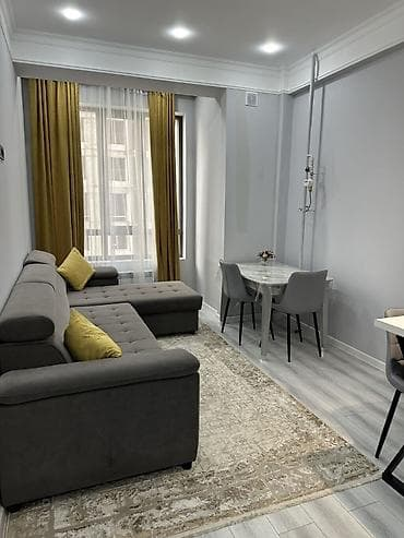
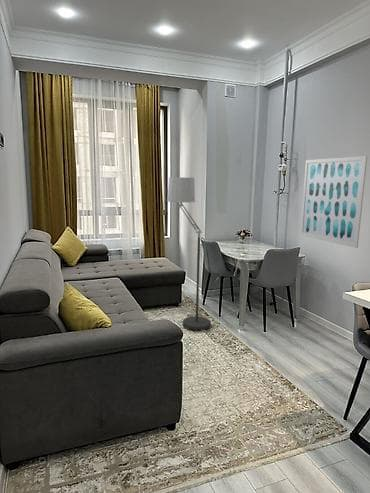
+ wall art [299,155,368,249]
+ floor lamp [167,176,212,333]
